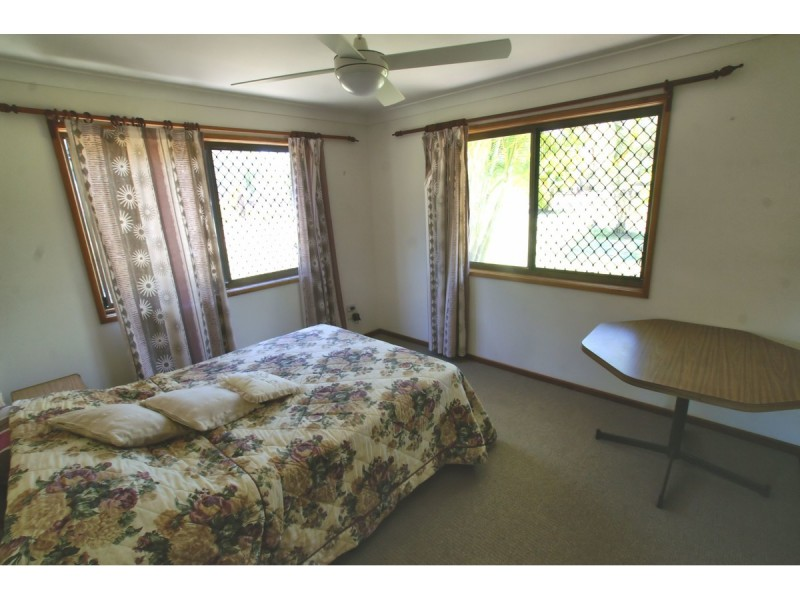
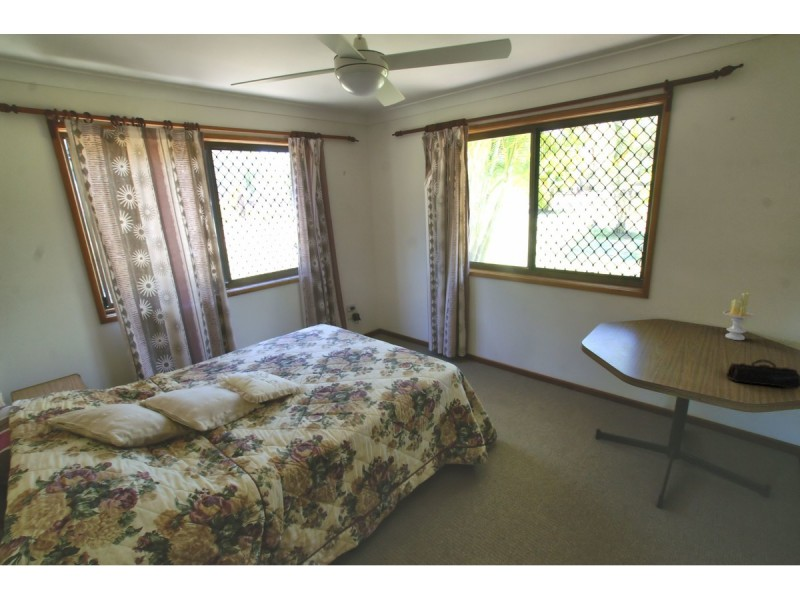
+ candle [722,292,756,341]
+ pencil case [726,359,800,390]
